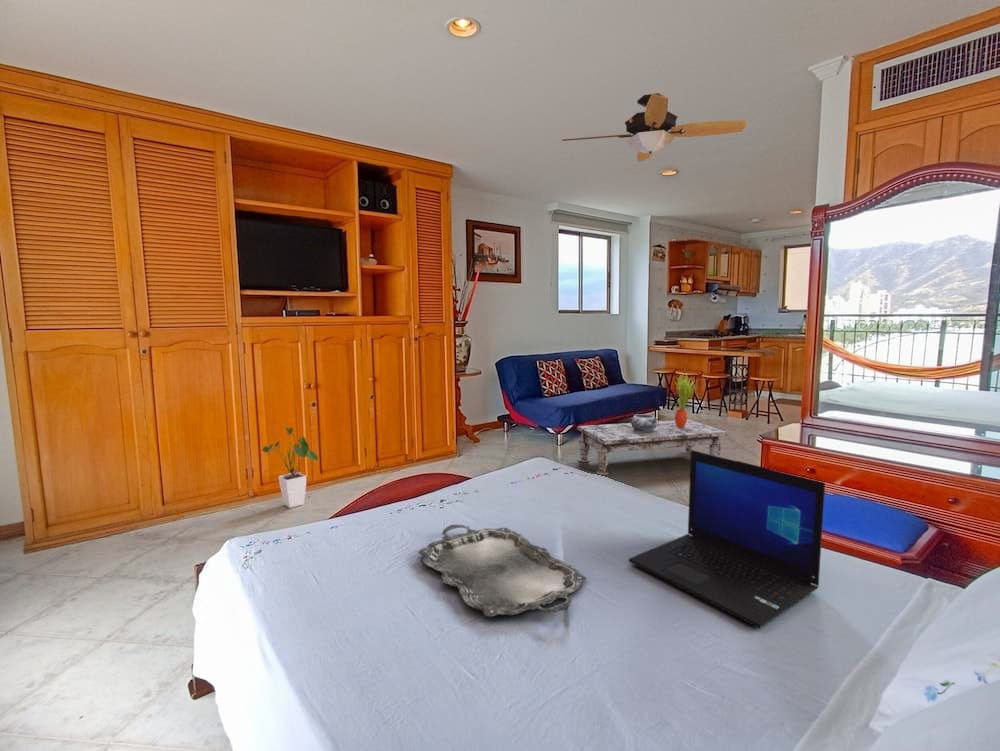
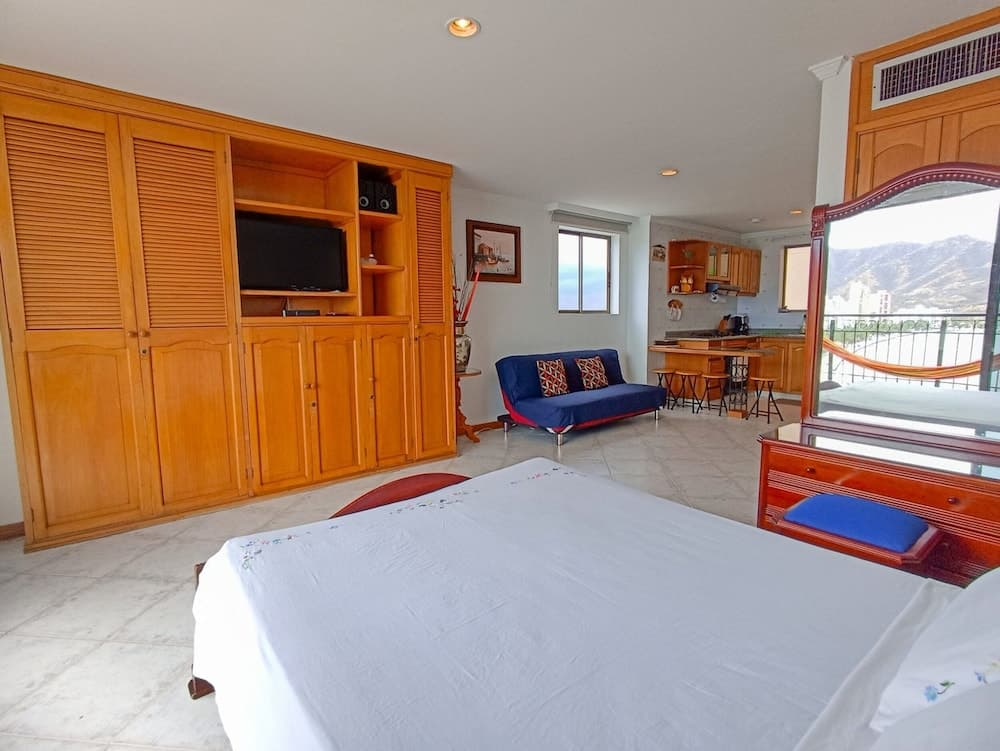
- potted plant [674,374,697,428]
- decorative bowl [630,413,657,432]
- ceiling fan [561,92,747,163]
- coffee table [576,418,729,476]
- house plant [261,427,319,509]
- laptop [627,449,826,629]
- serving tray [417,524,587,618]
